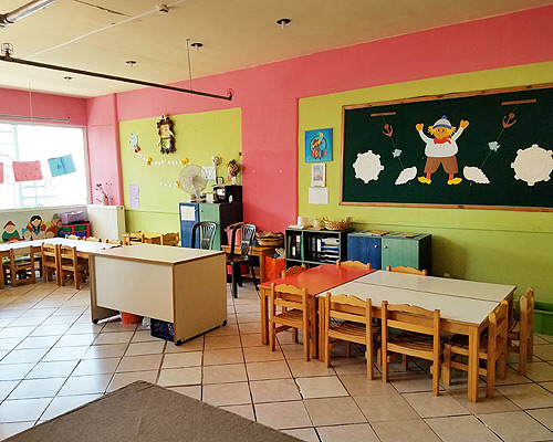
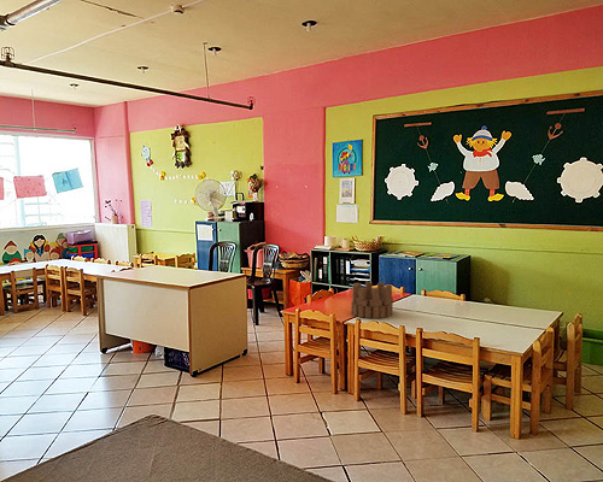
+ building block set [350,281,394,319]
